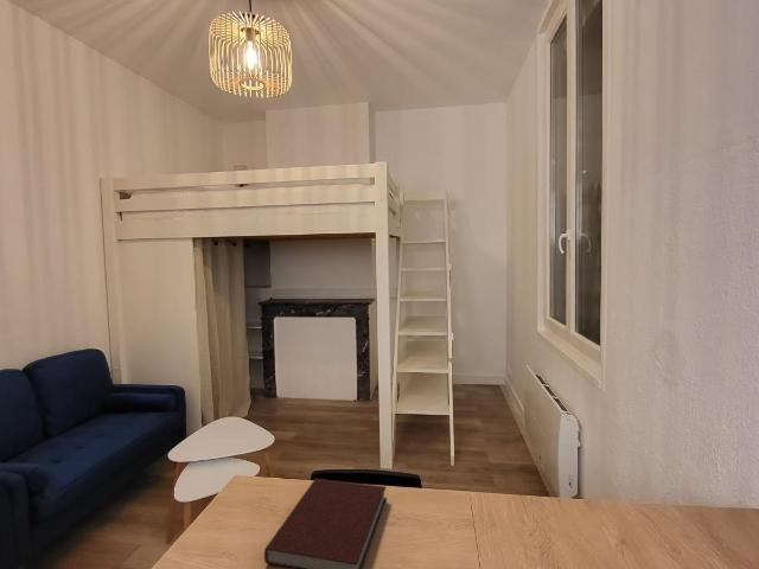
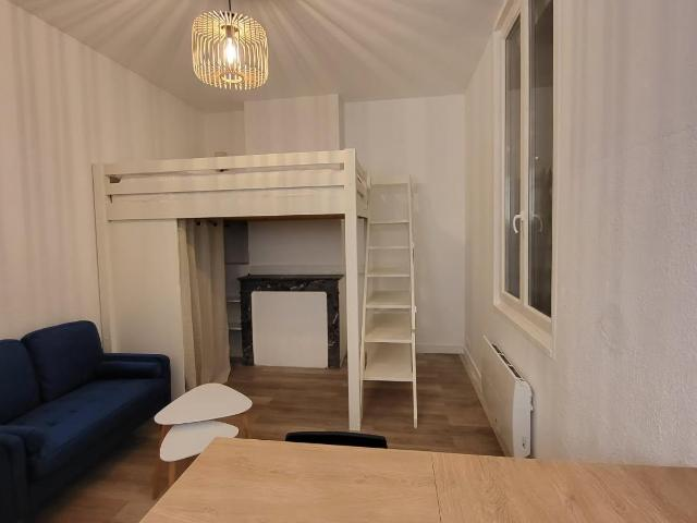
- notebook [263,478,388,569]
